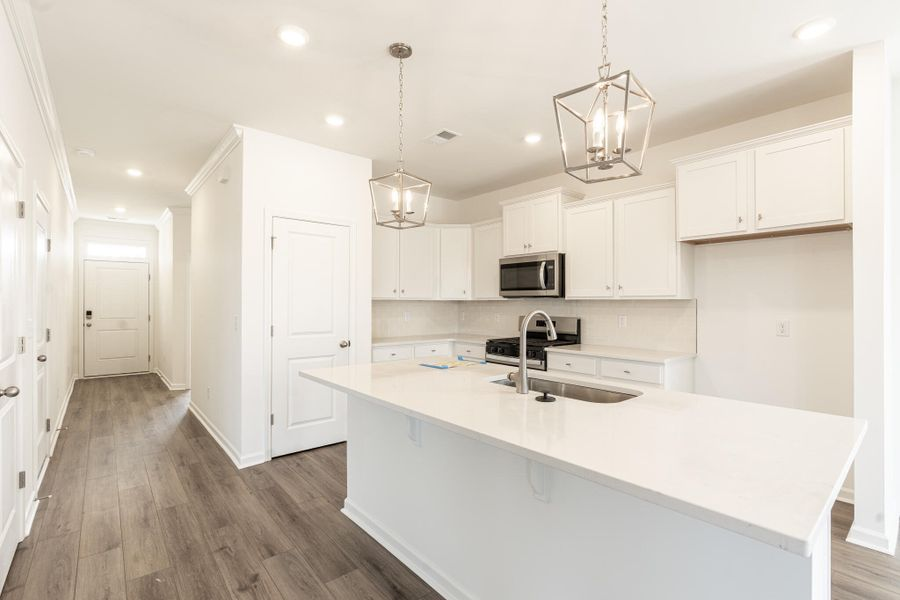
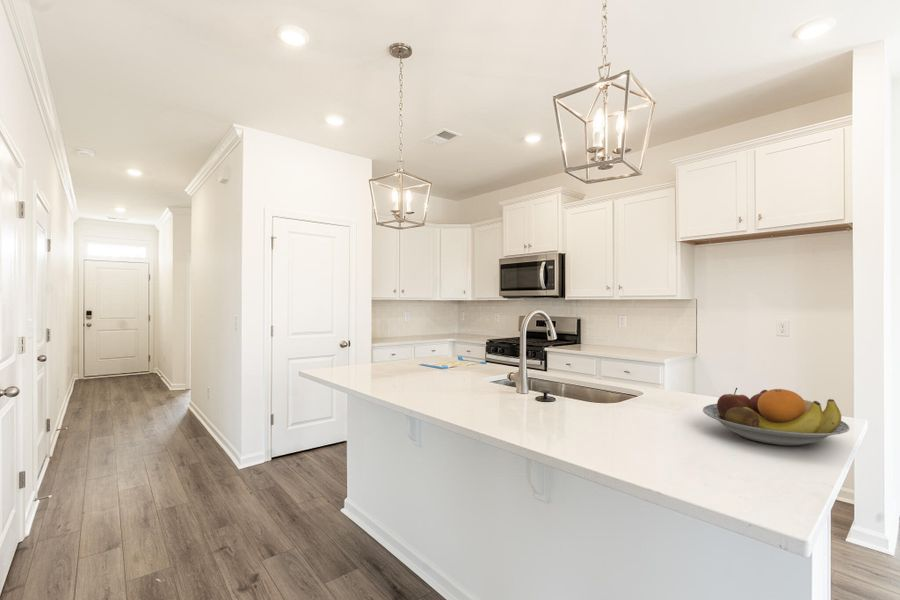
+ fruit bowl [702,387,851,447]
